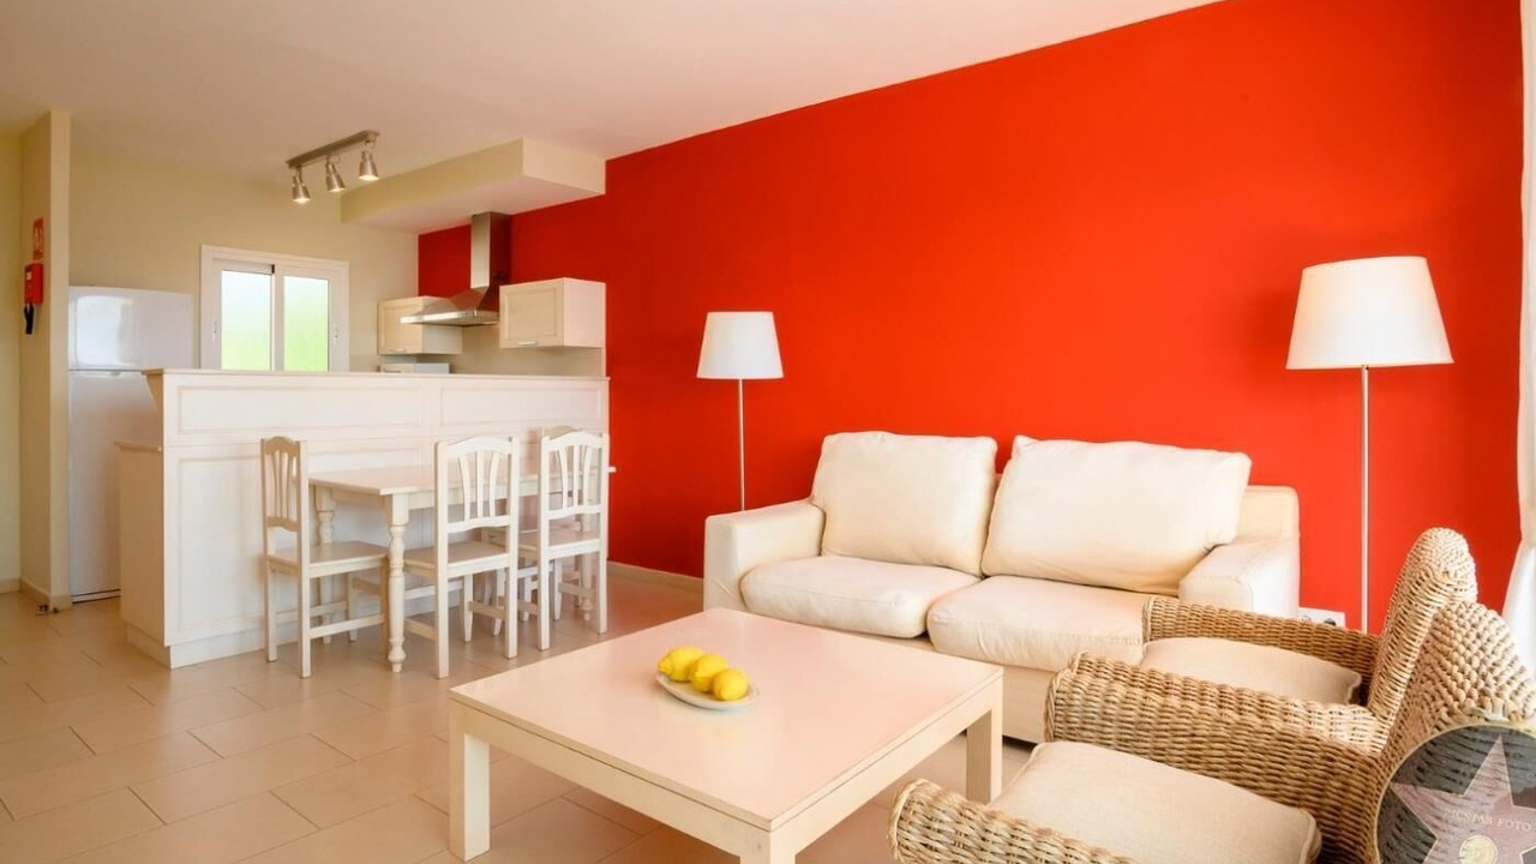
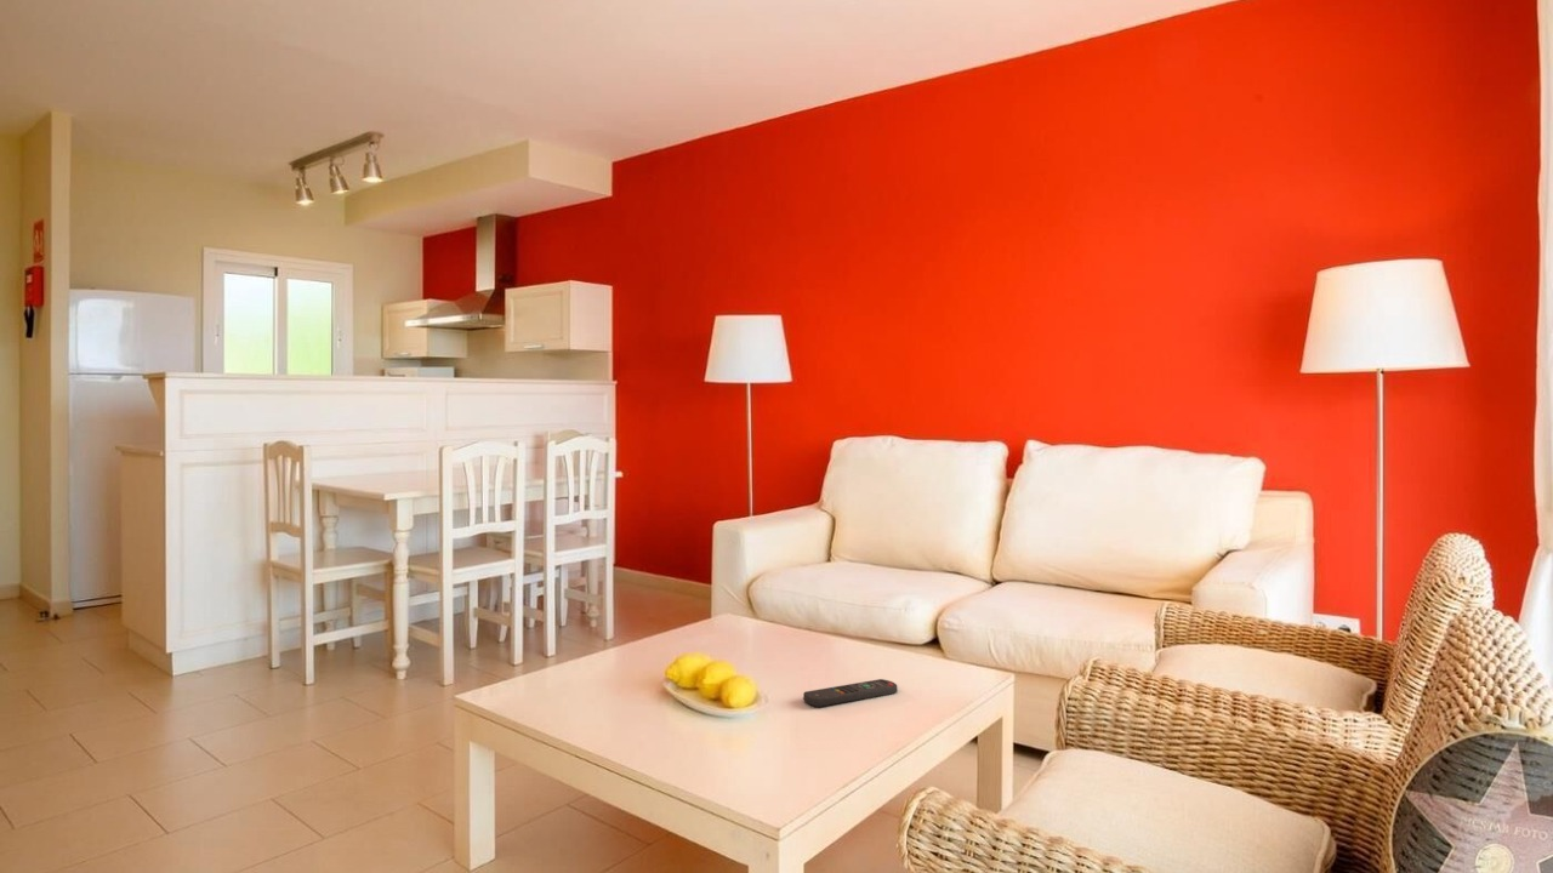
+ remote control [802,678,898,708]
